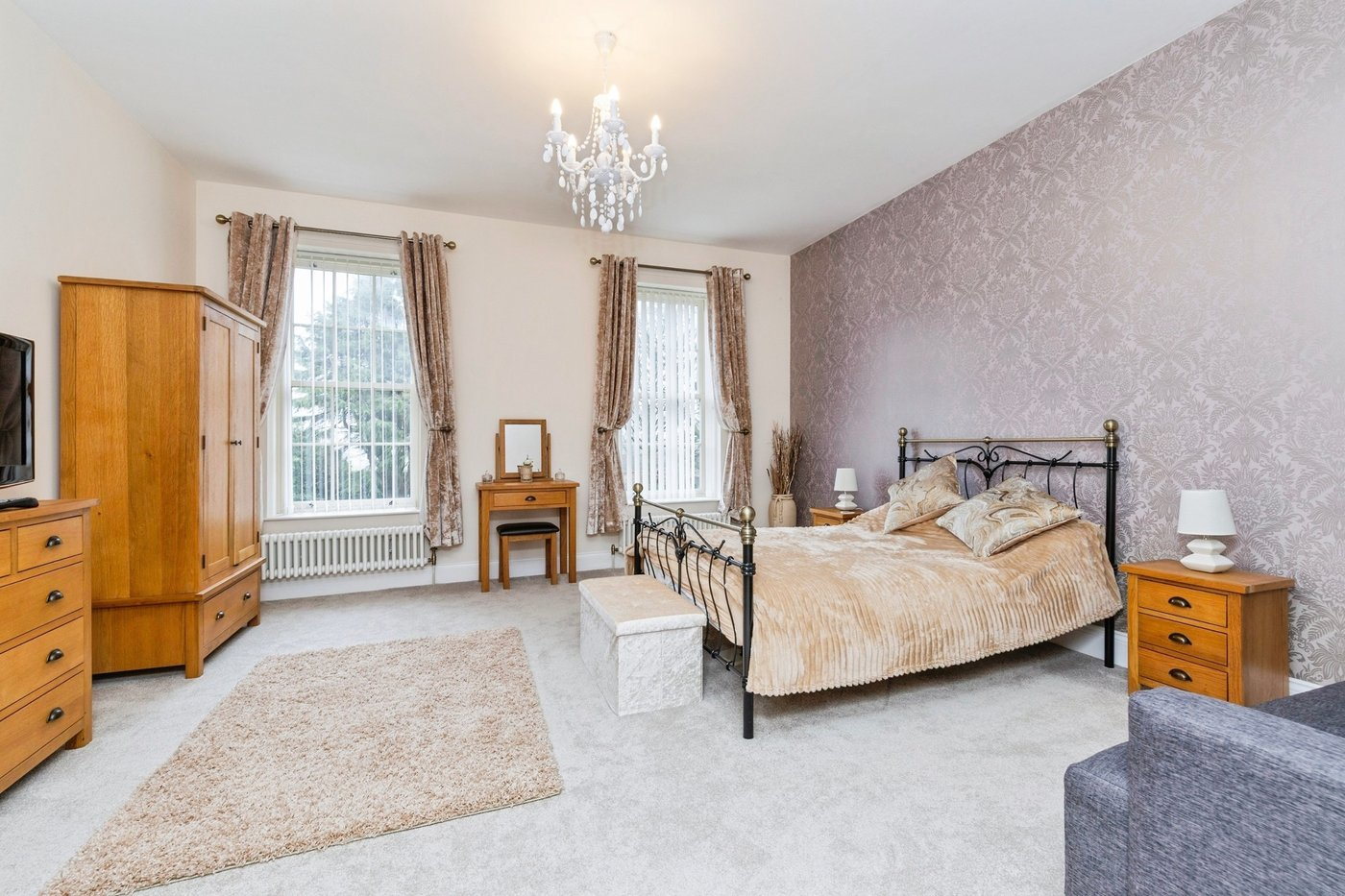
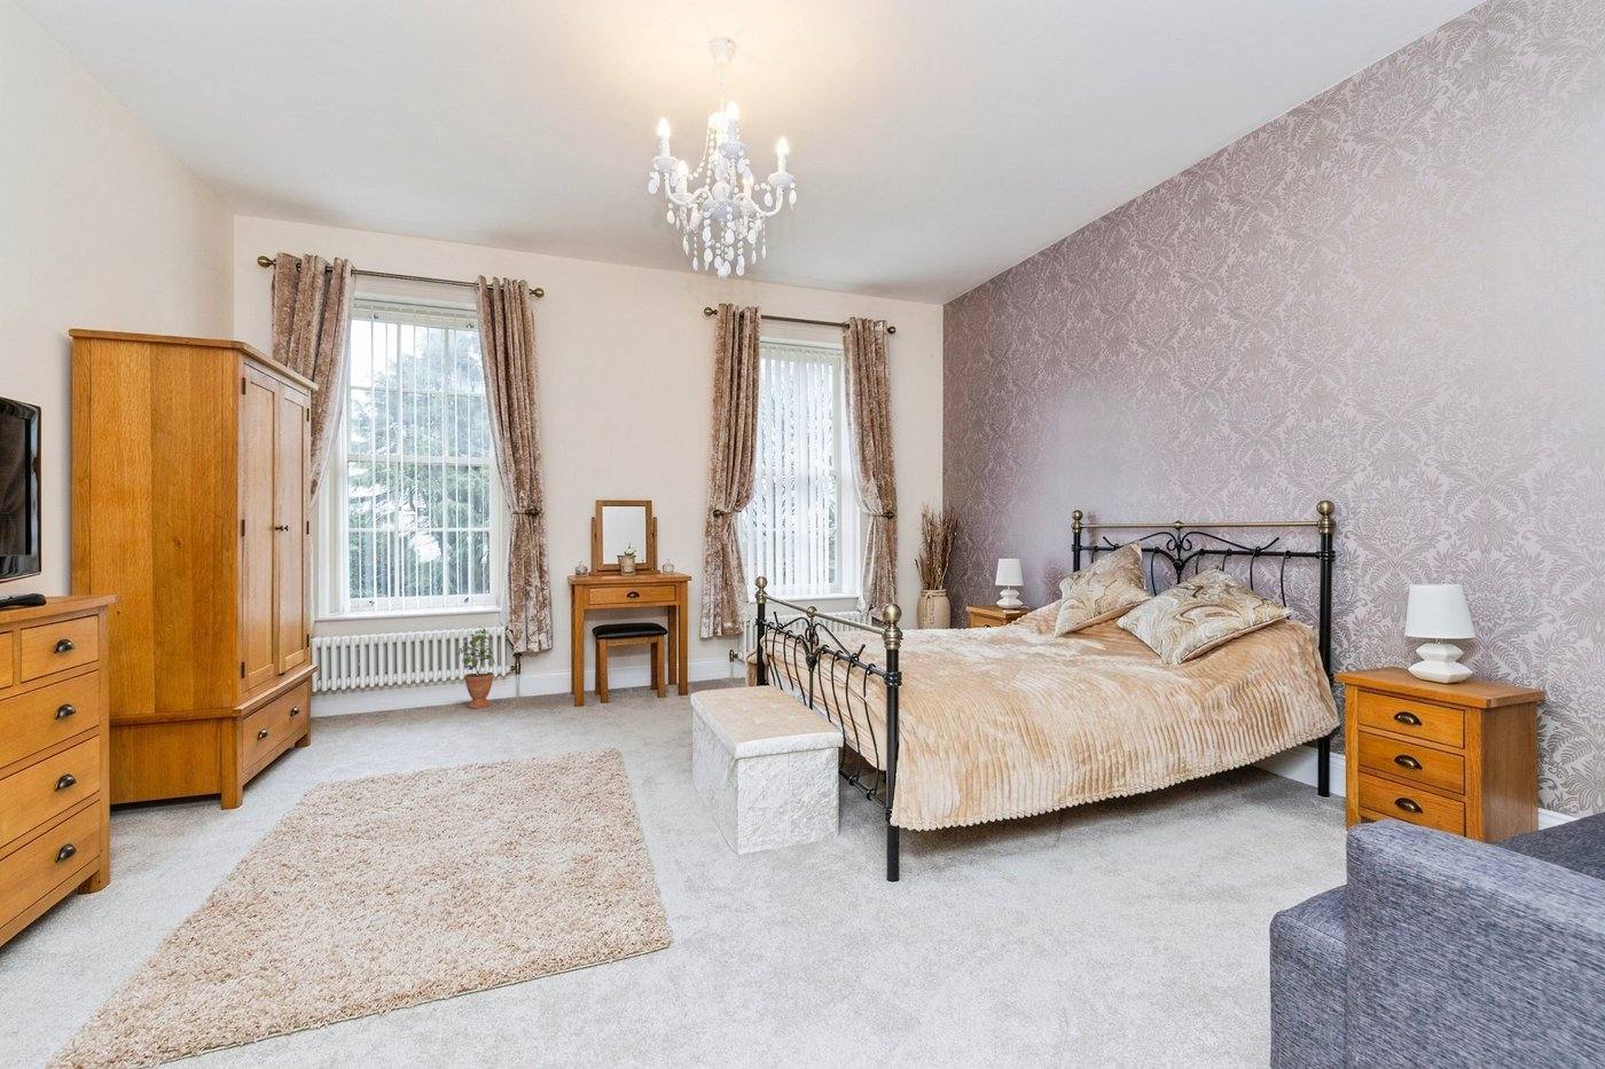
+ potted plant [457,625,496,709]
